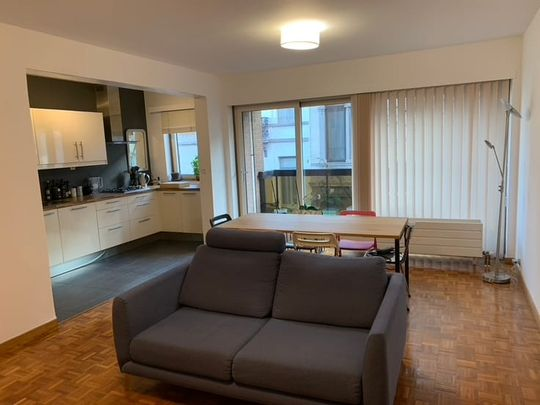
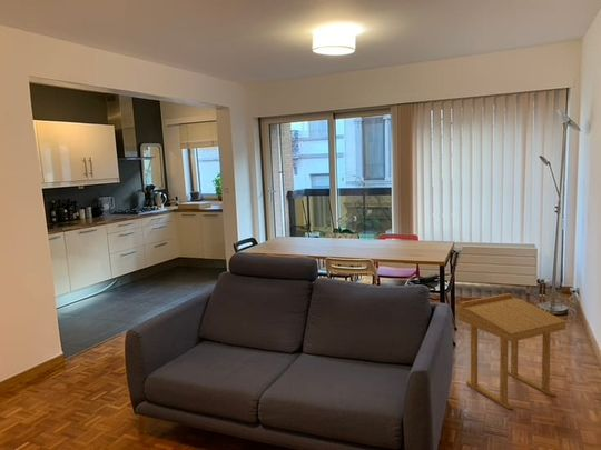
+ side table [457,292,566,410]
